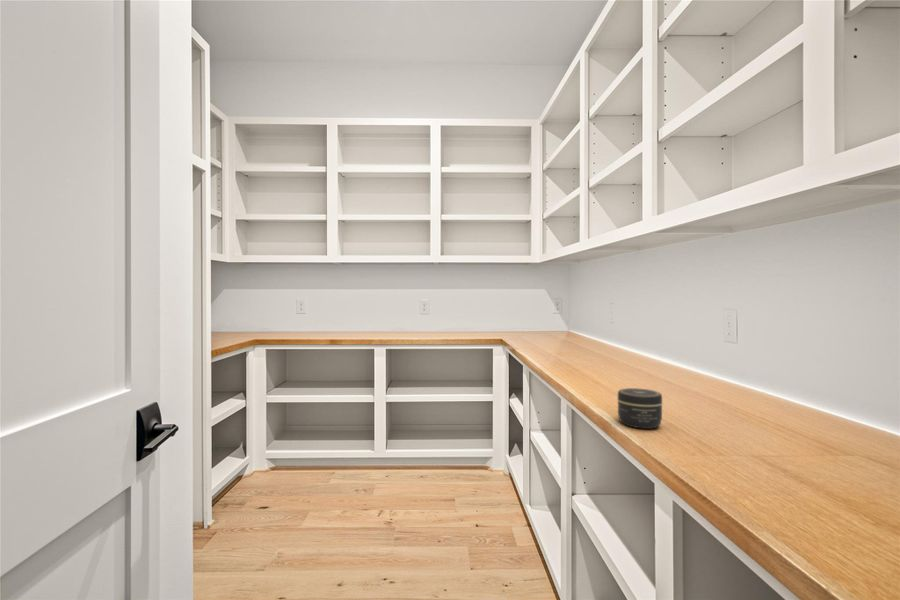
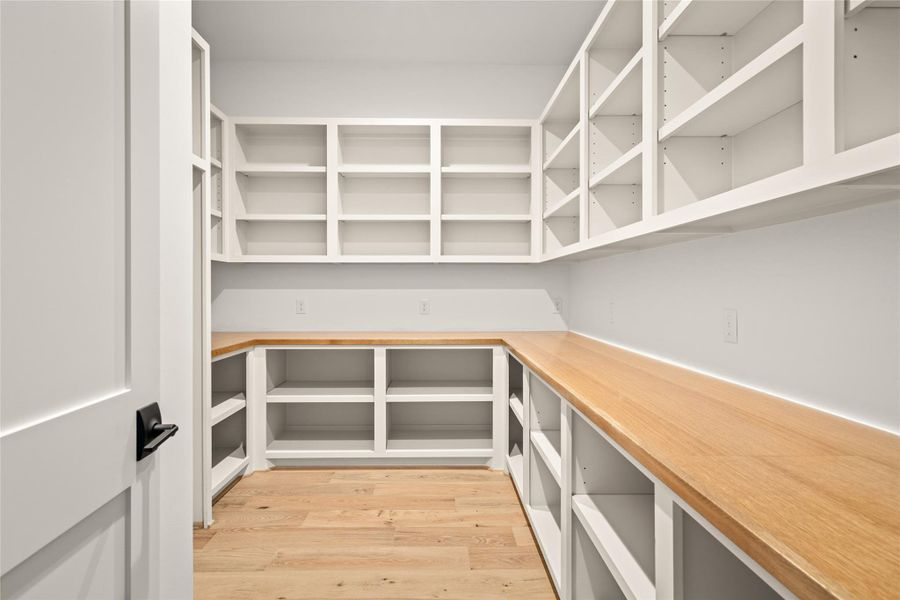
- jar [616,387,664,430]
